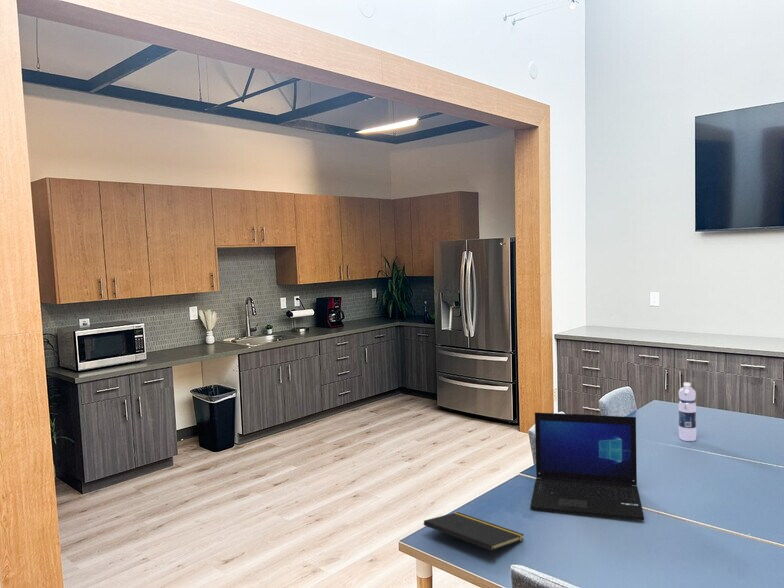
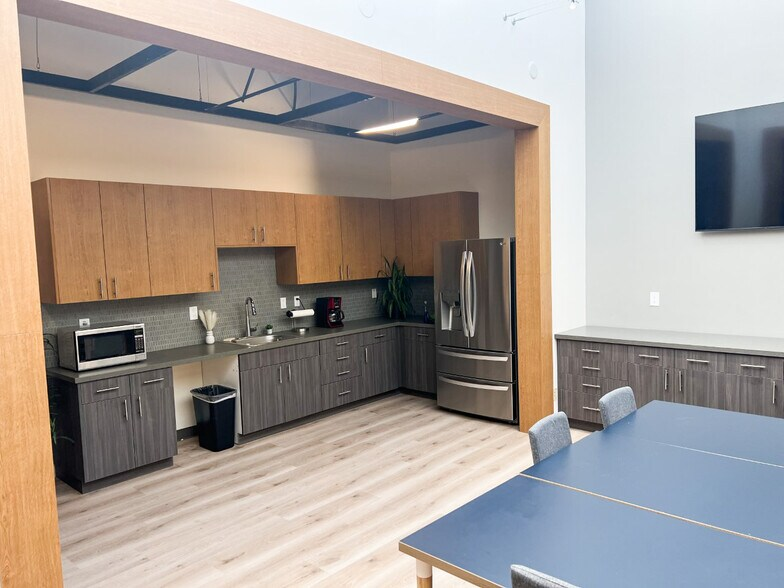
- notepad [423,511,525,564]
- water bottle [678,382,697,442]
- laptop [529,412,645,521]
